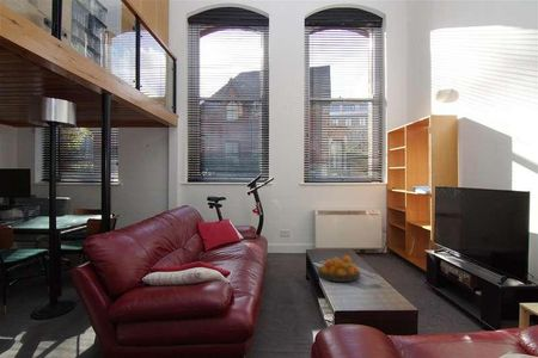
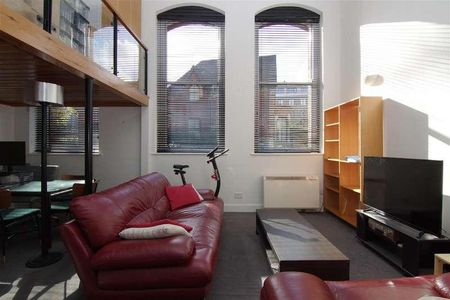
- fruit bowl [317,255,361,283]
